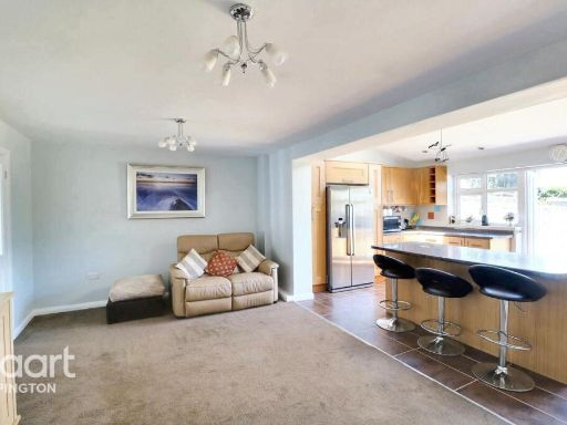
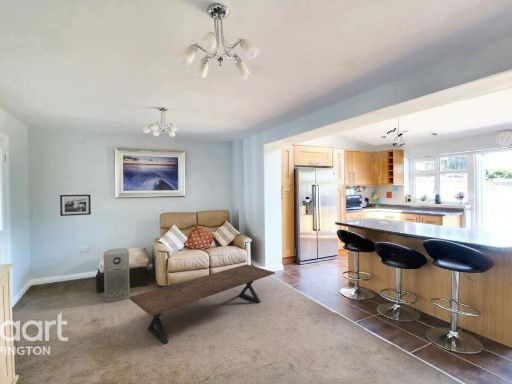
+ picture frame [59,194,92,217]
+ air purifier [103,247,131,303]
+ coffee table [128,263,276,345]
